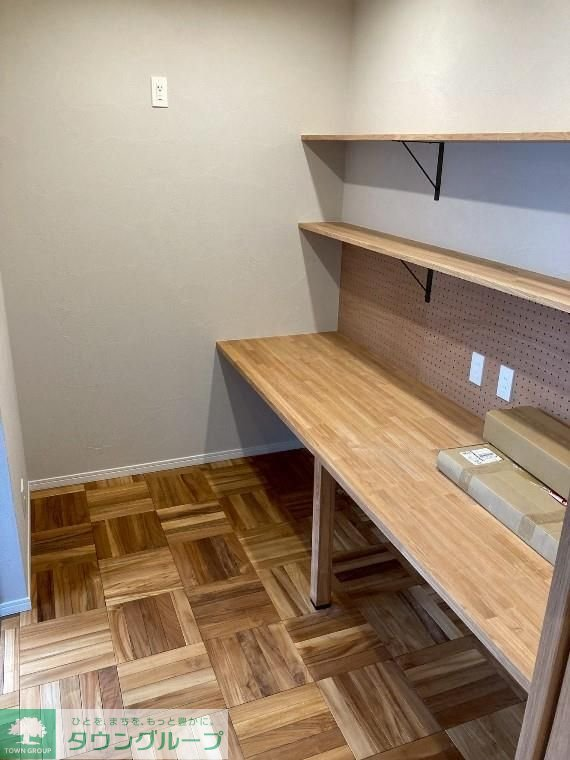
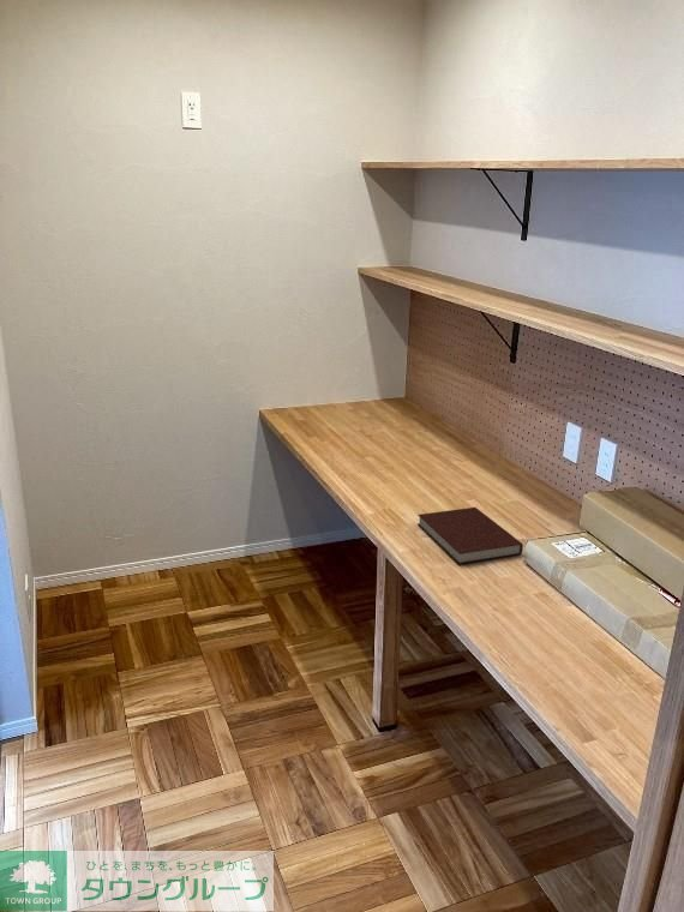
+ notebook [416,506,524,565]
